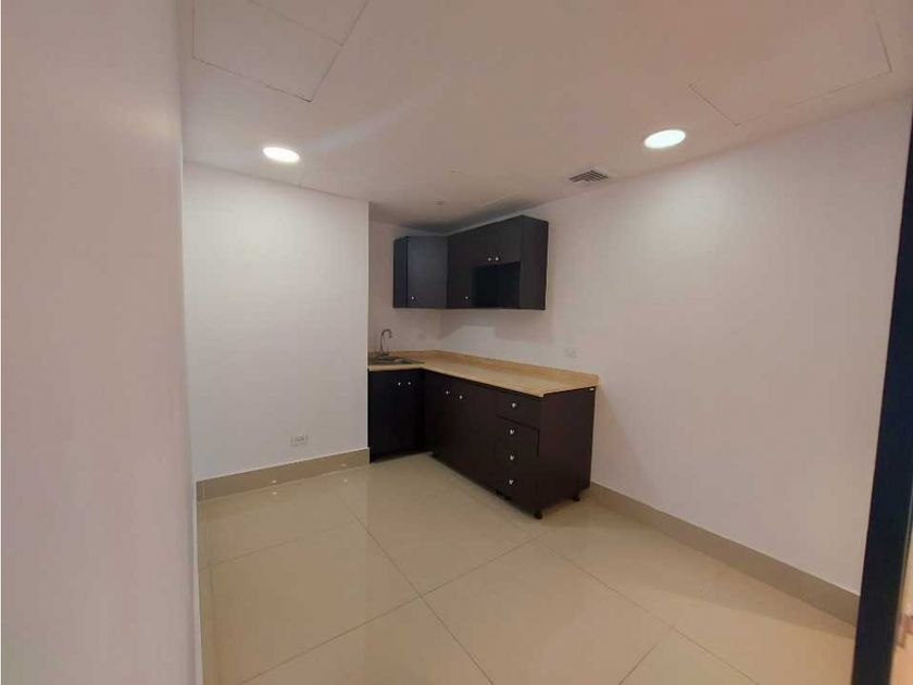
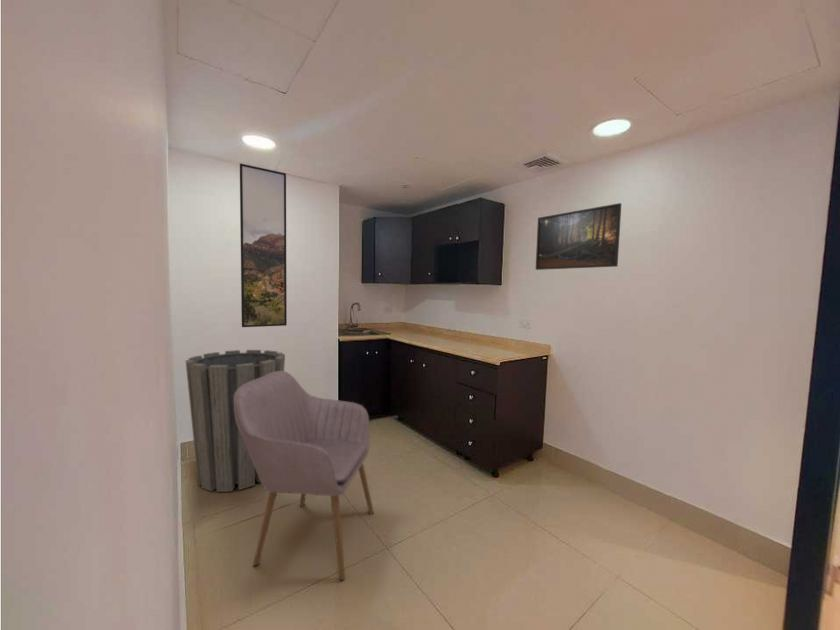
+ trash can [185,349,286,493]
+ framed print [535,202,622,271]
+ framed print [239,162,288,328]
+ chair [234,370,375,581]
